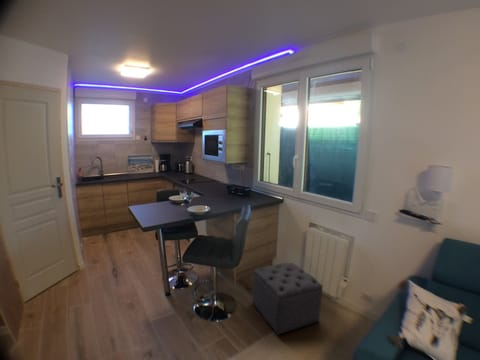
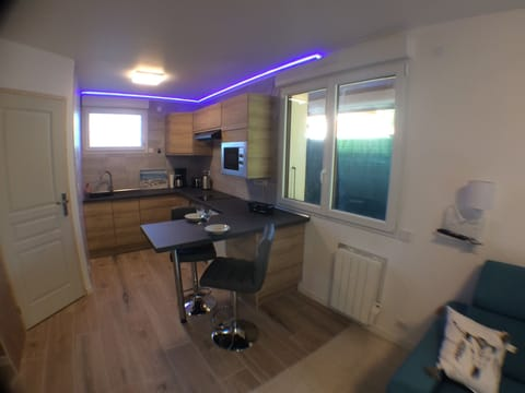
- ottoman [252,262,324,336]
